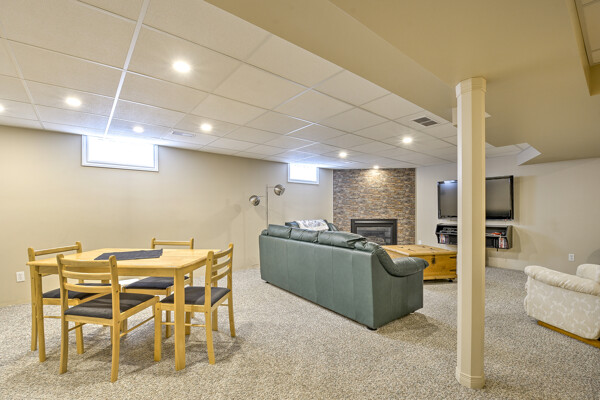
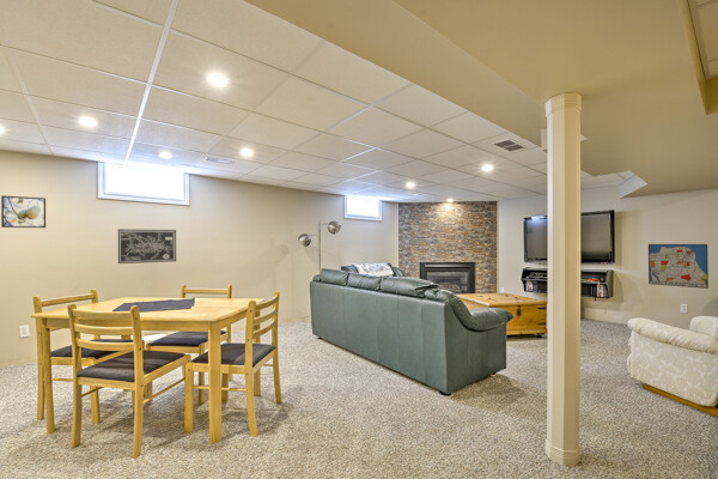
+ wall art [117,228,177,265]
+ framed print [0,195,47,229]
+ wall art [647,243,710,290]
